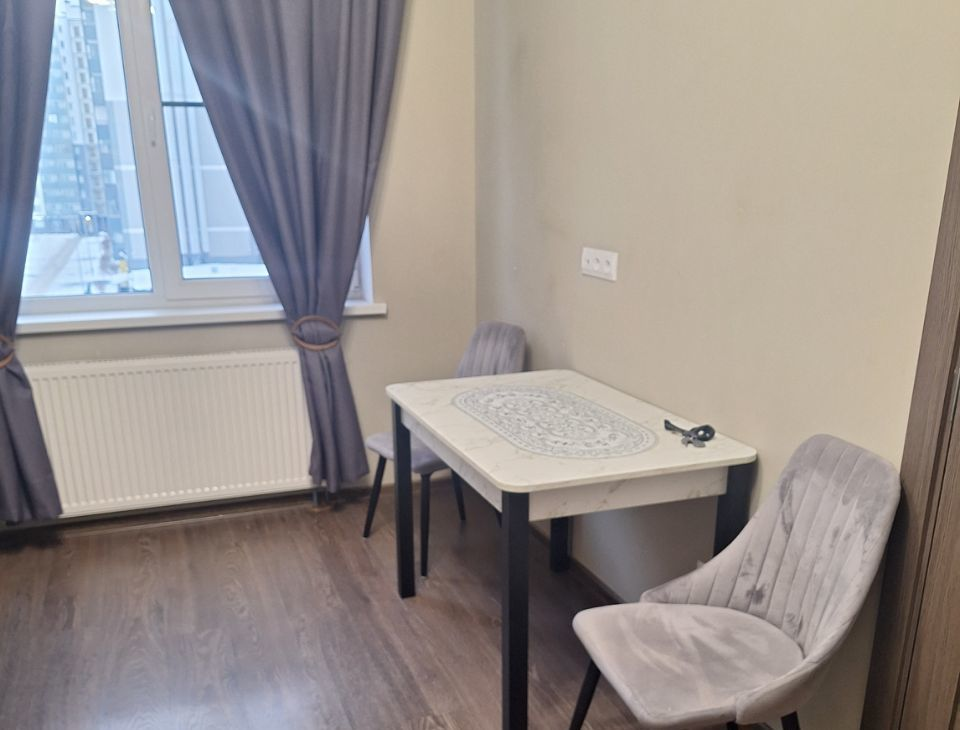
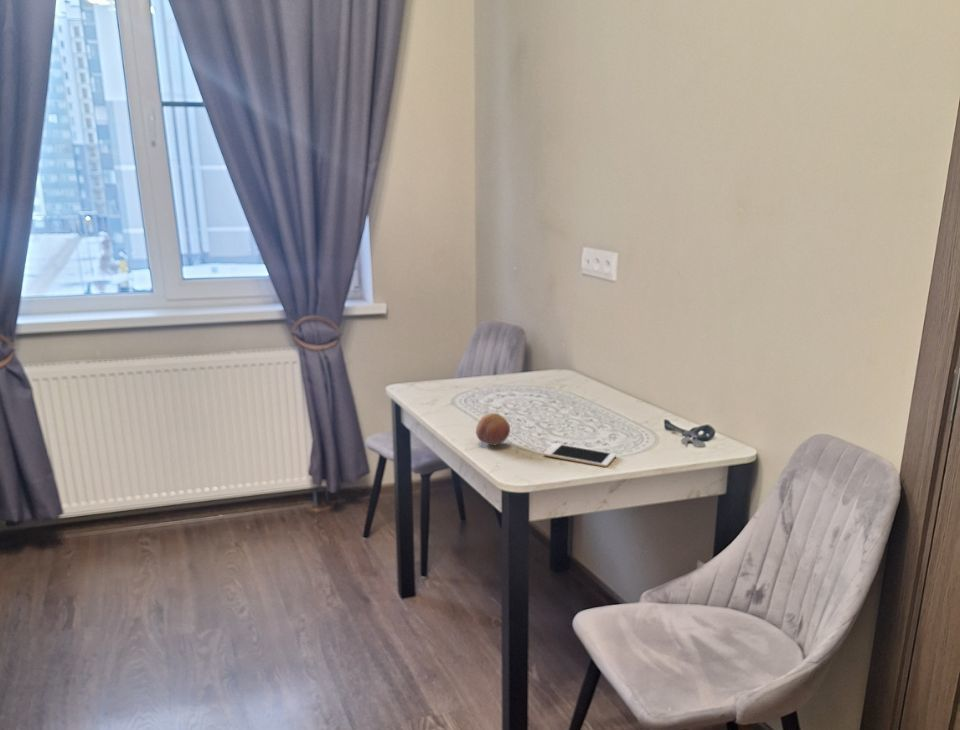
+ cell phone [542,442,617,468]
+ fruit [475,412,511,447]
